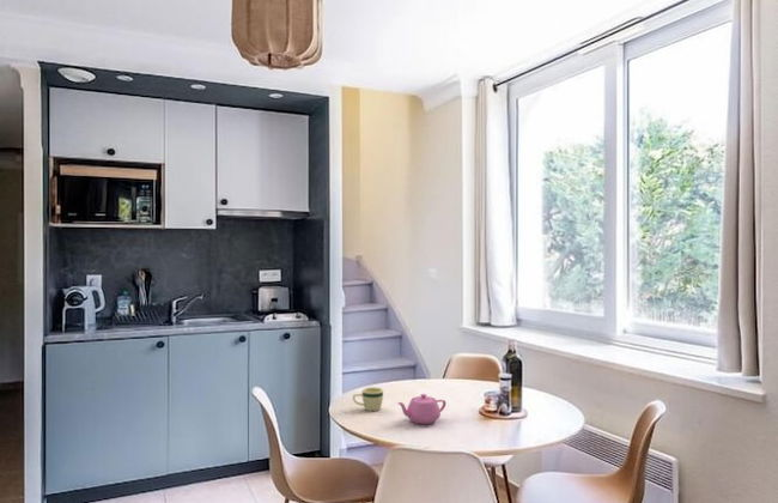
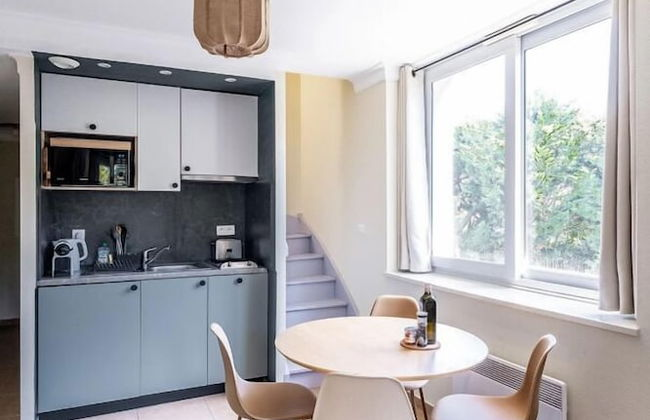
- teapot [396,393,448,425]
- mug [352,387,384,412]
